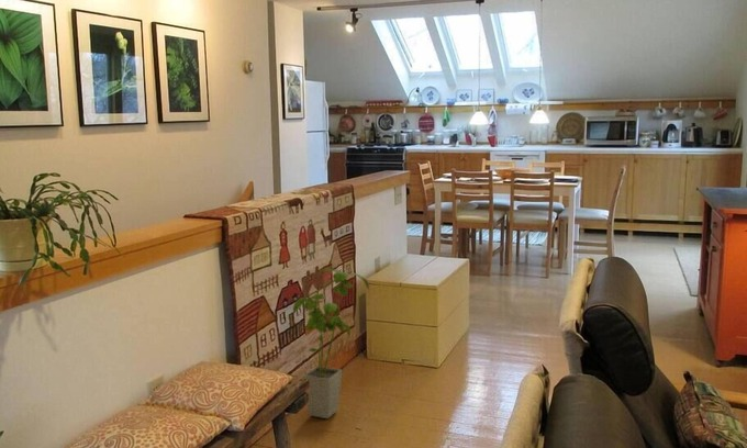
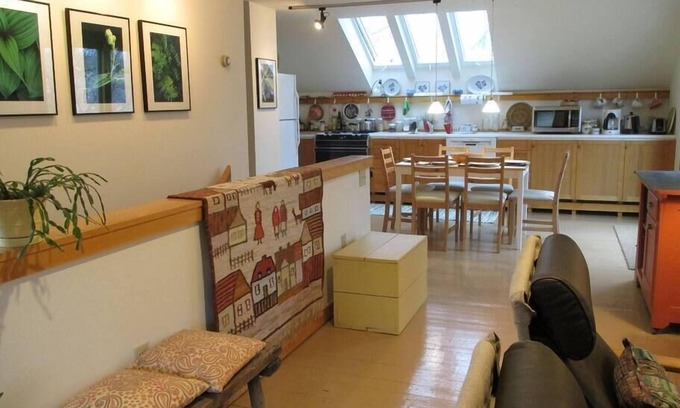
- house plant [292,267,370,419]
